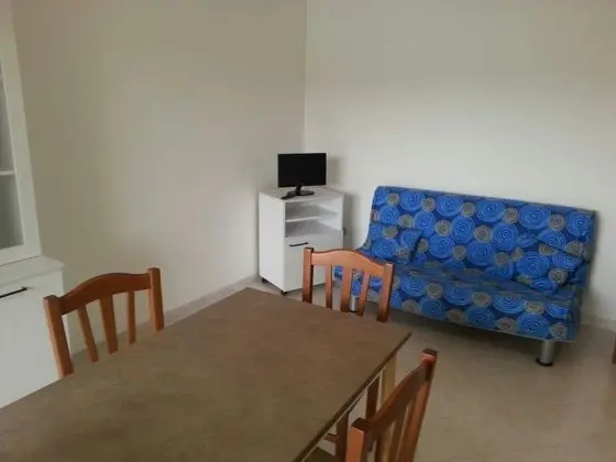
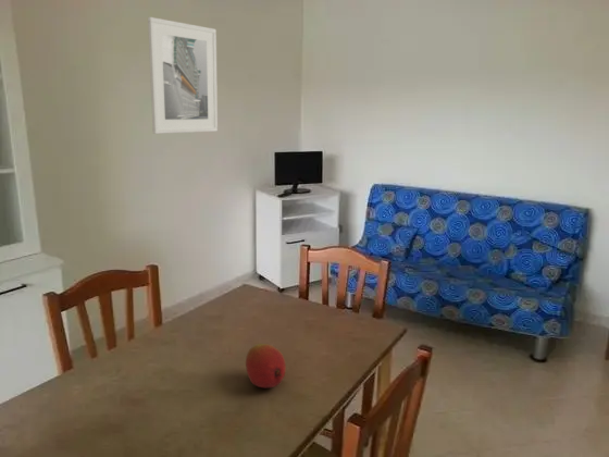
+ fruit [245,343,287,388]
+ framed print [147,16,219,135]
